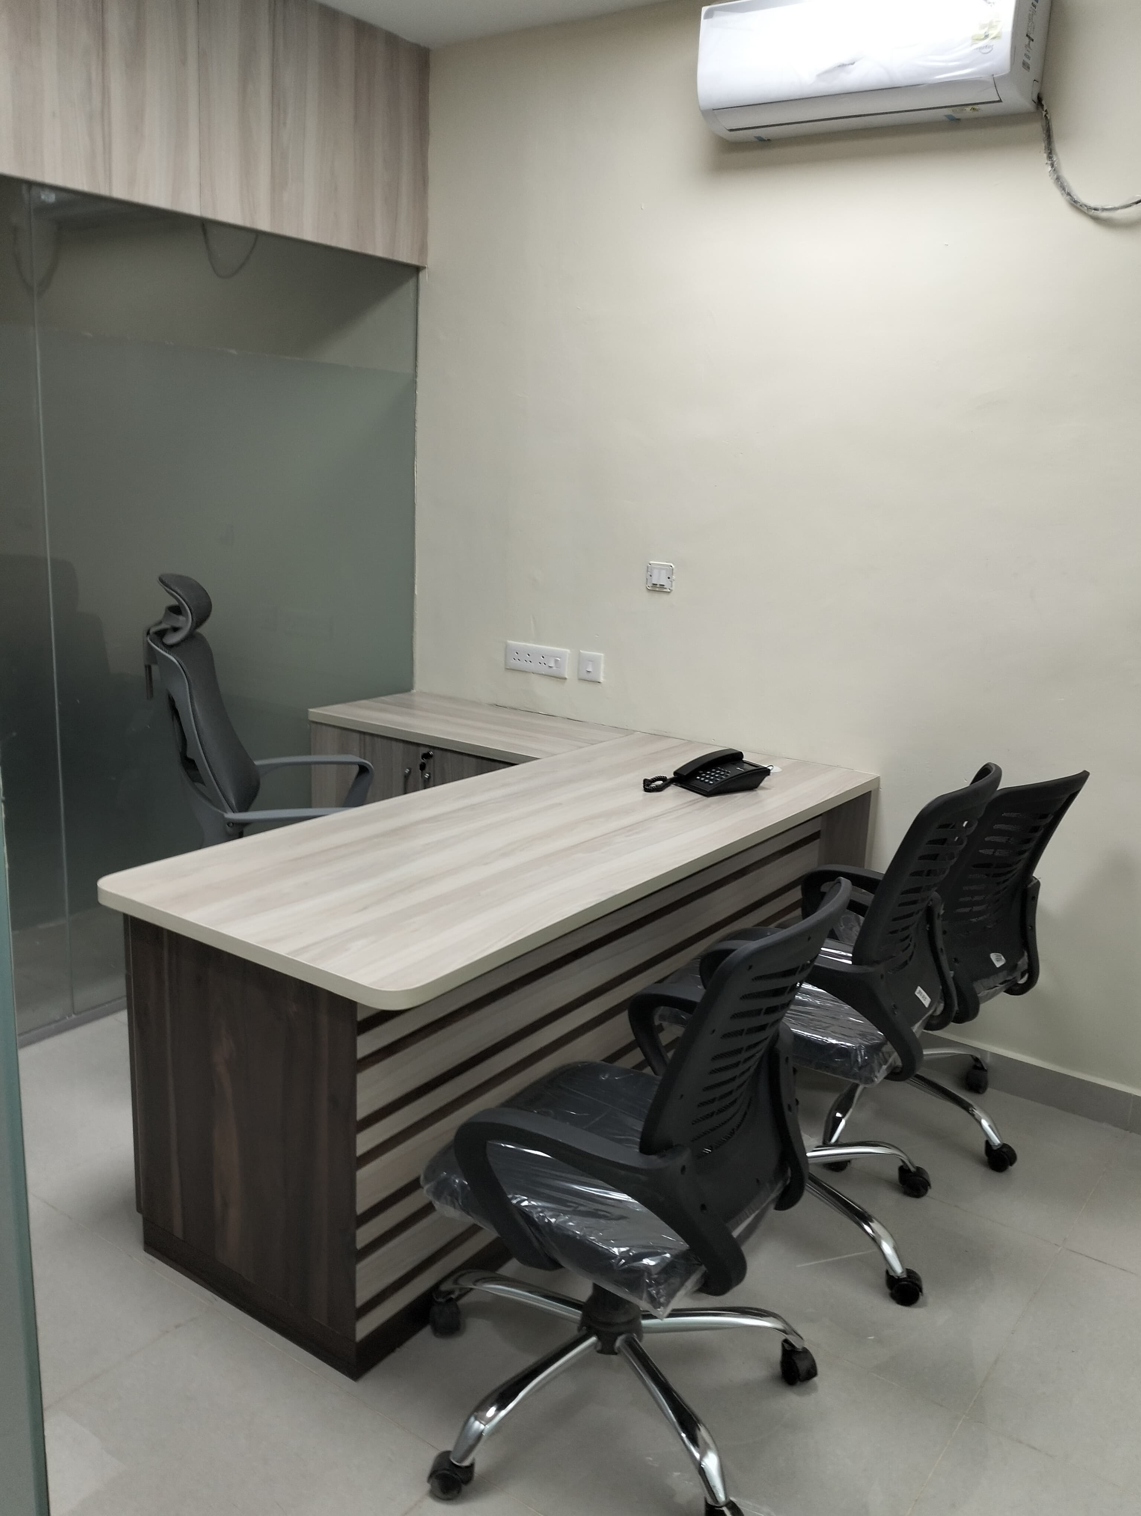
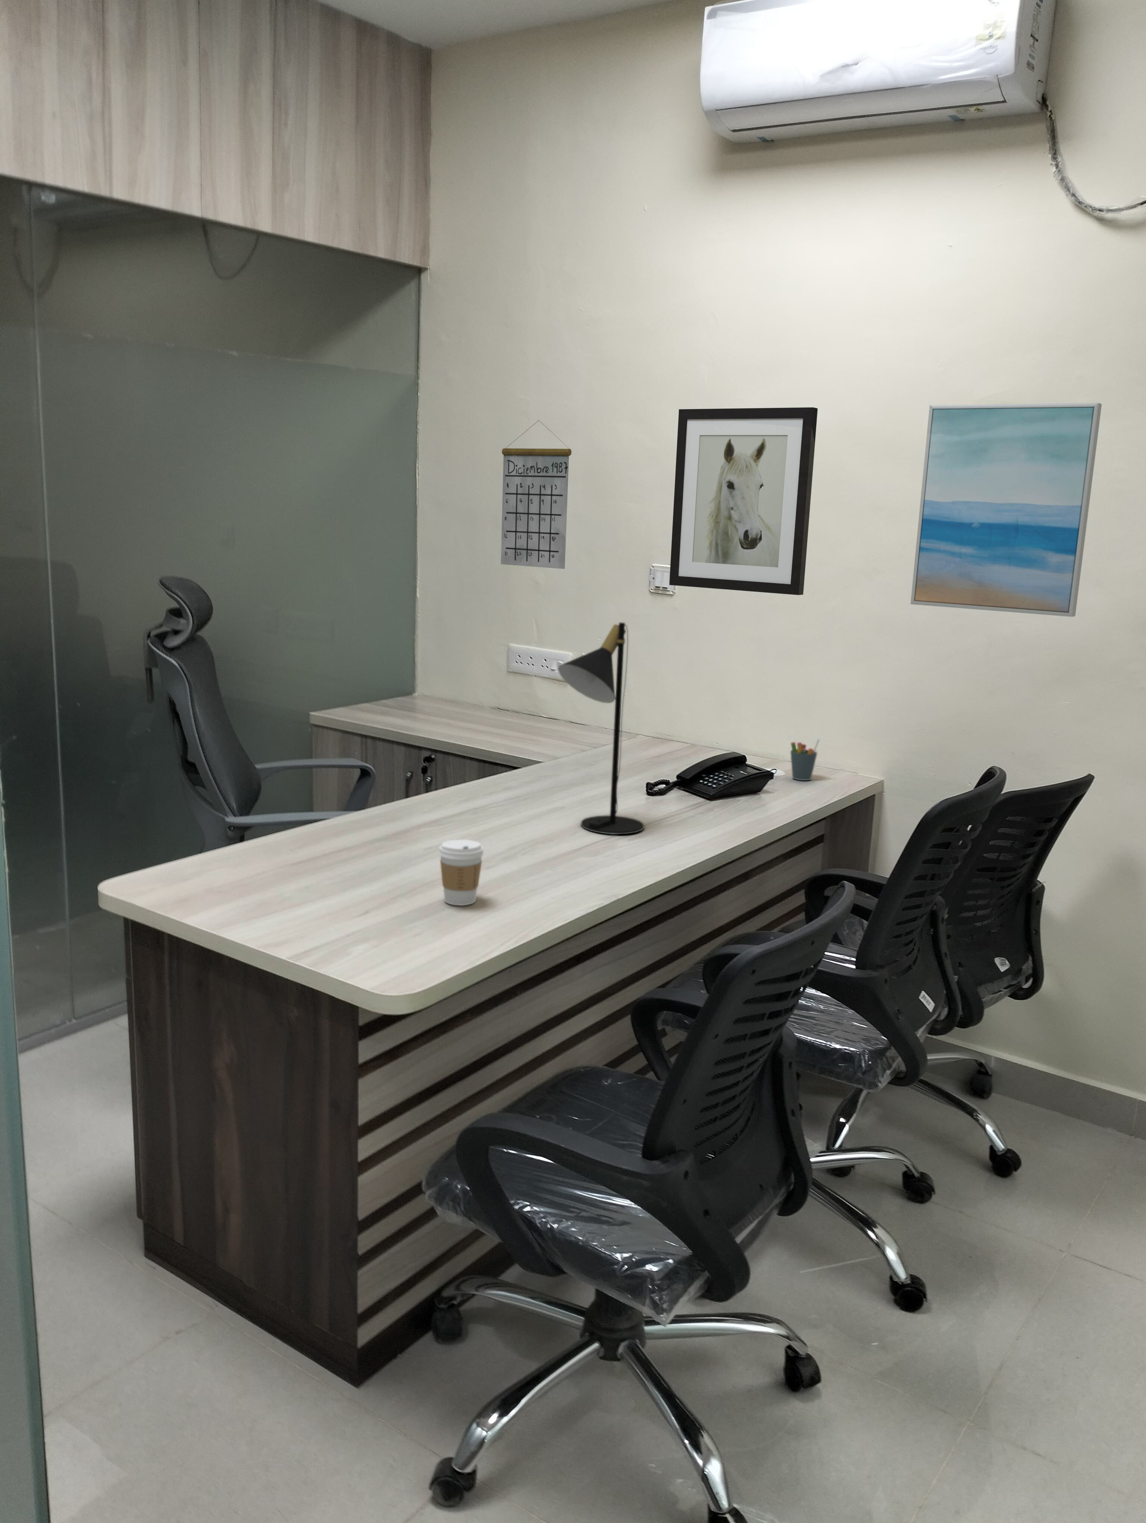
+ table lamp [557,622,645,834]
+ coffee cup [438,839,484,905]
+ pen holder [790,738,820,781]
+ wall art [910,402,1103,618]
+ wall art [669,407,819,596]
+ calendar [501,420,572,569]
